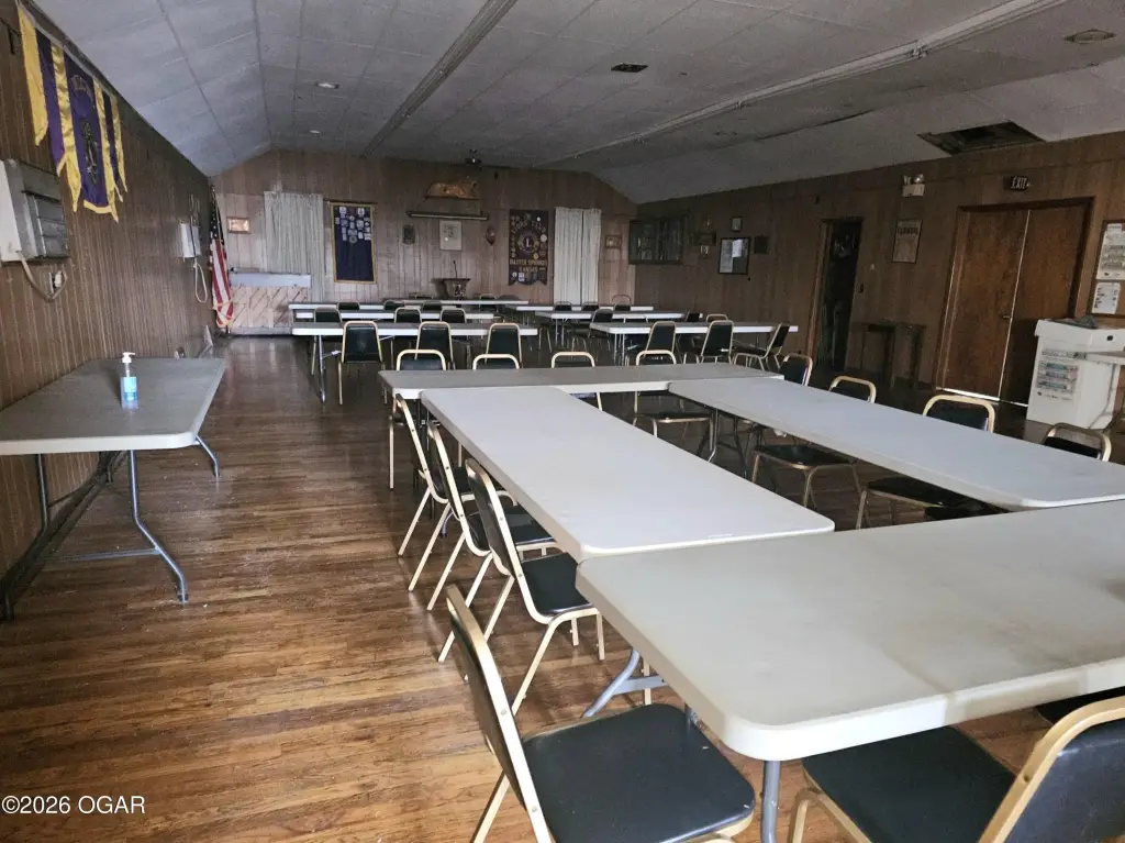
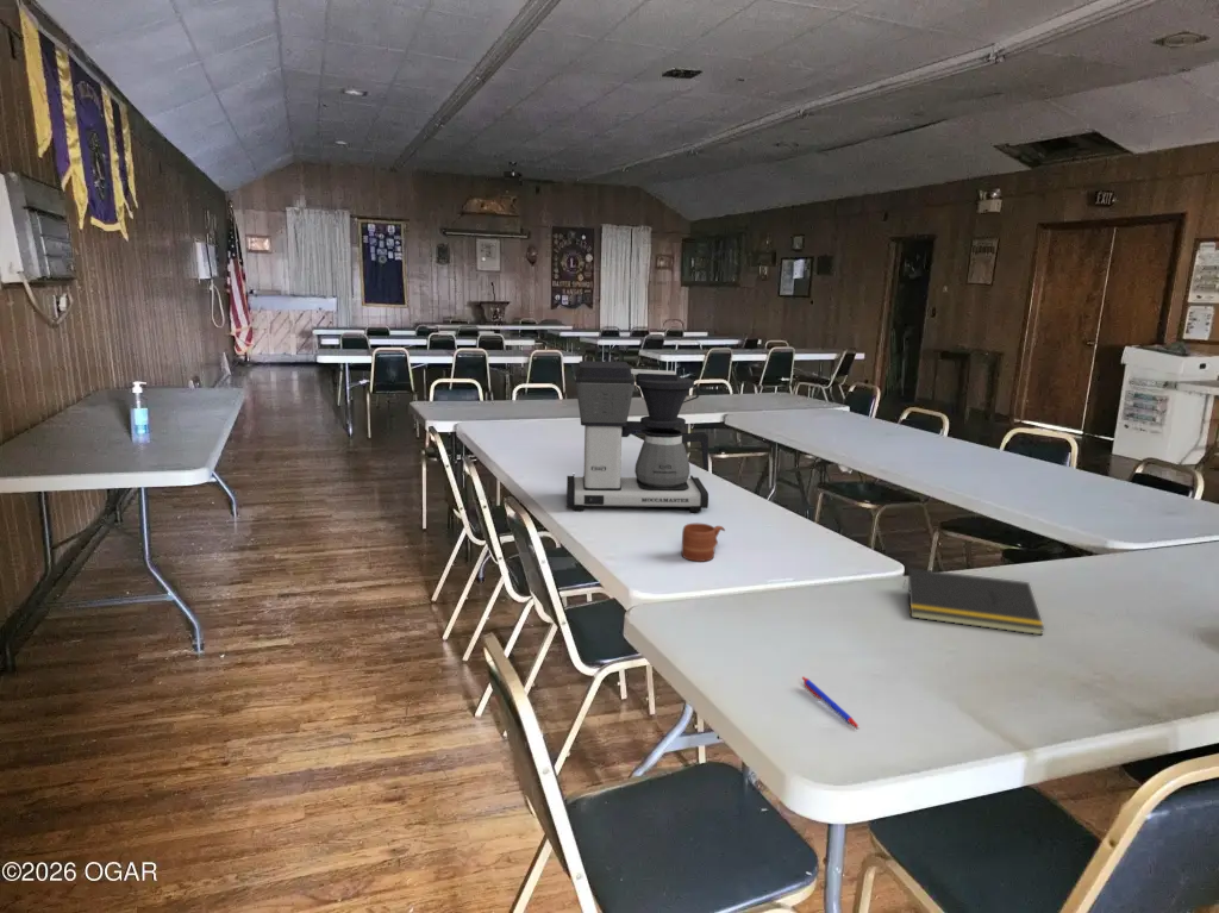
+ coffee maker [565,359,709,513]
+ notepad [901,567,1045,637]
+ pen [801,676,861,730]
+ mug [681,523,726,563]
